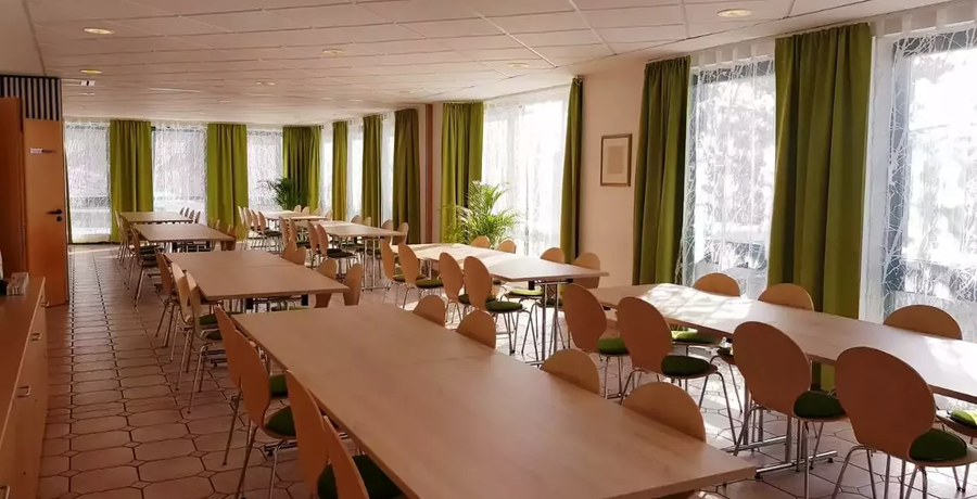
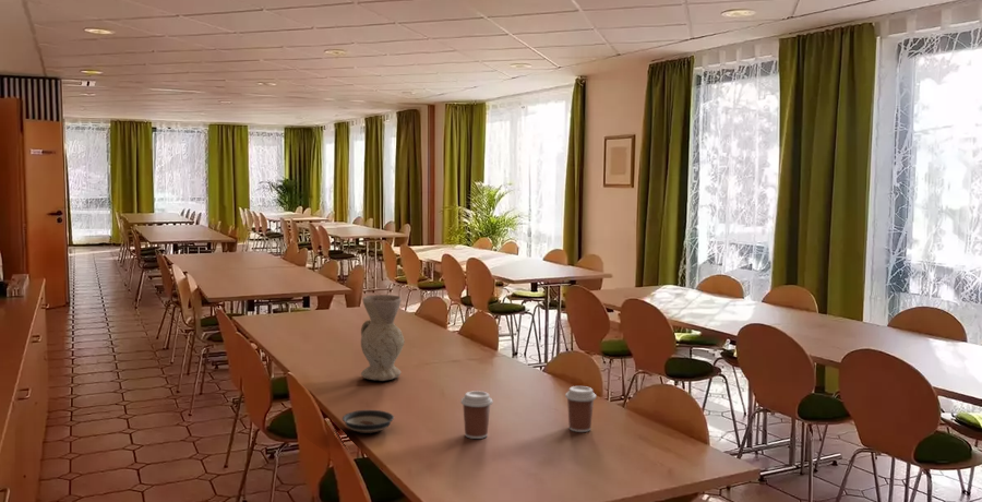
+ vase [360,294,406,382]
+ saucer [342,409,395,434]
+ coffee cup [564,385,597,433]
+ coffee cup [459,390,494,440]
